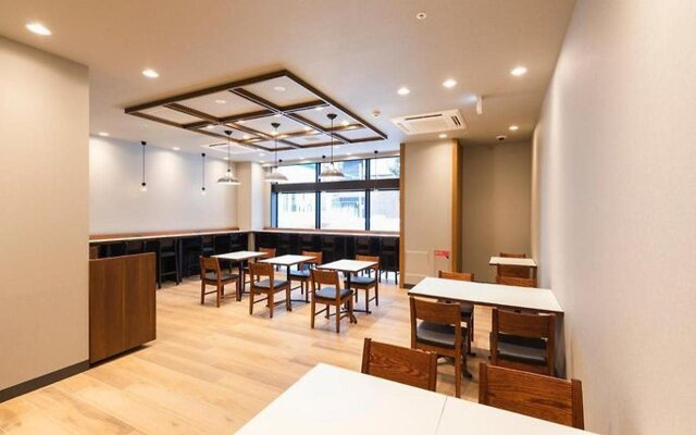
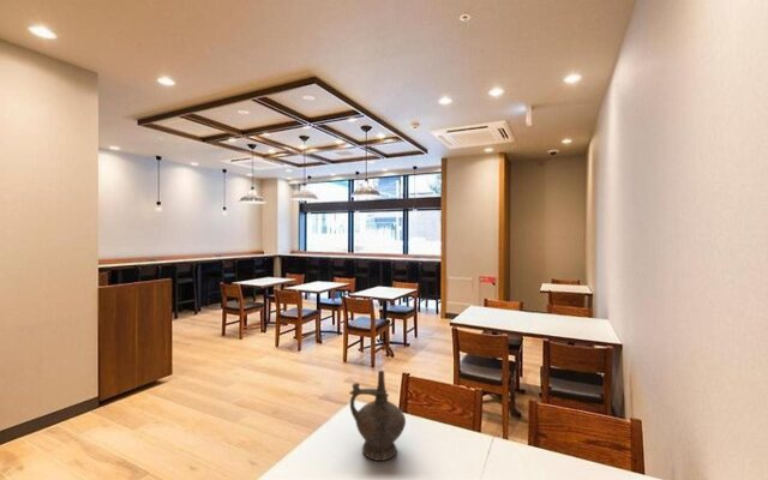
+ ceremonial vessel [348,370,407,462]
